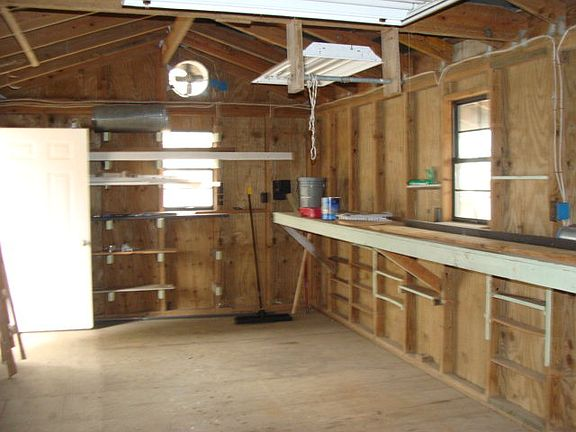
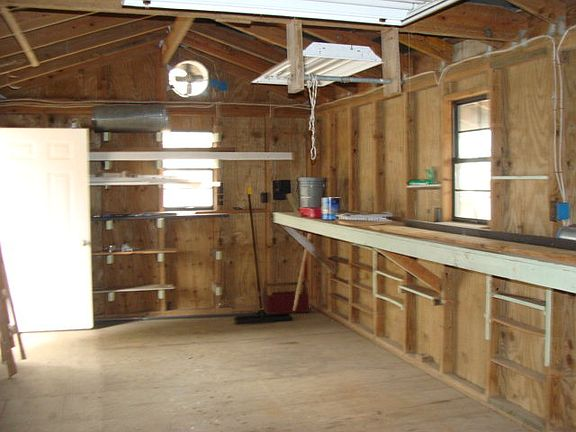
+ toolbox [262,278,310,315]
